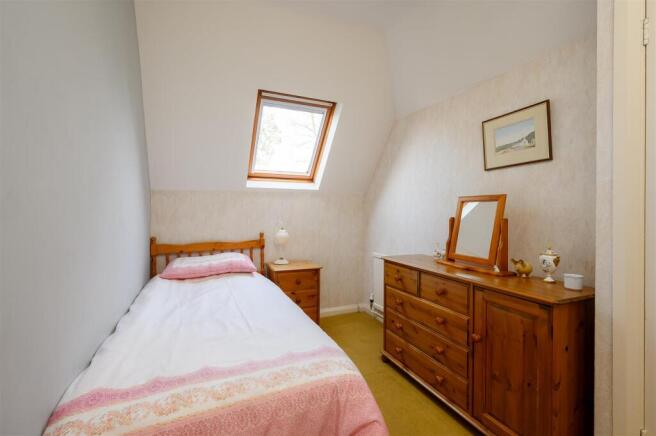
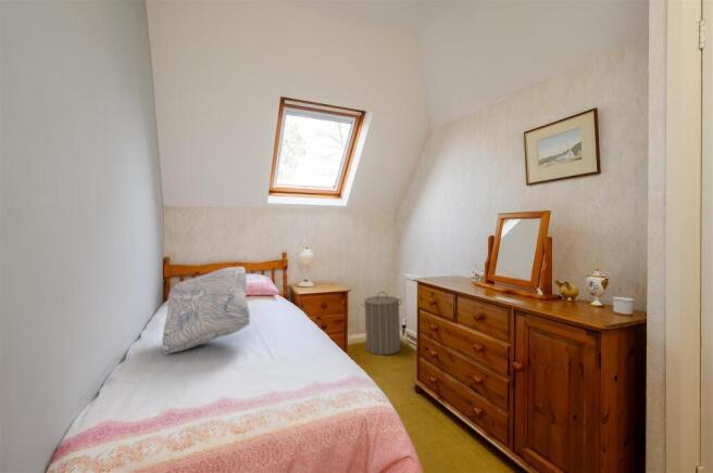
+ laundry hamper [361,291,403,356]
+ cushion [162,266,251,355]
